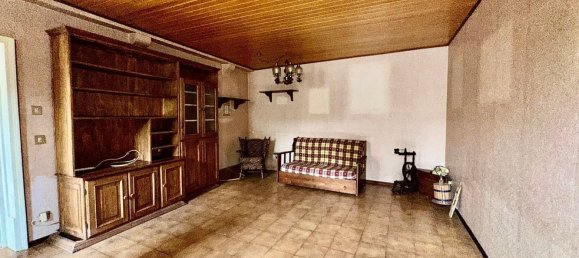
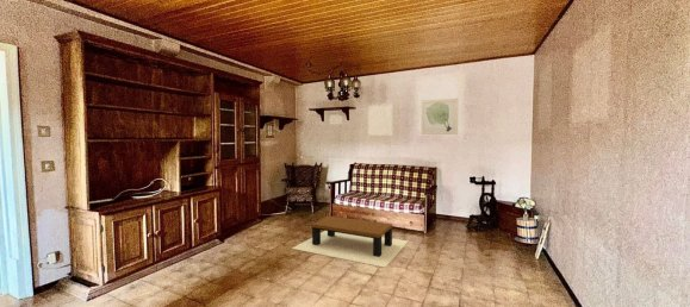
+ wall art [419,98,459,136]
+ coffee table [291,215,409,269]
